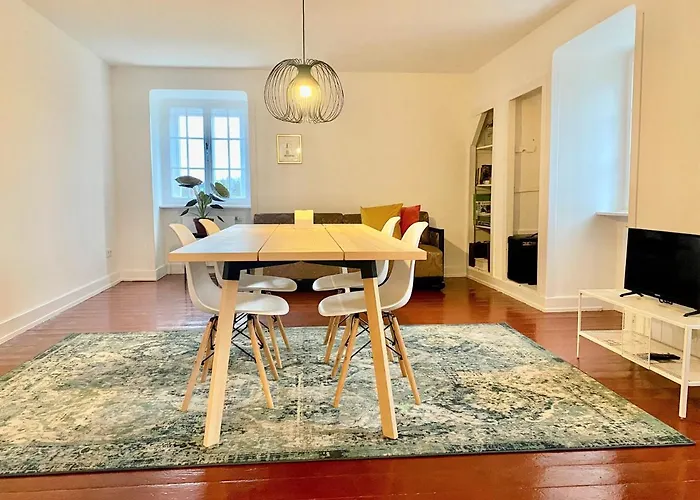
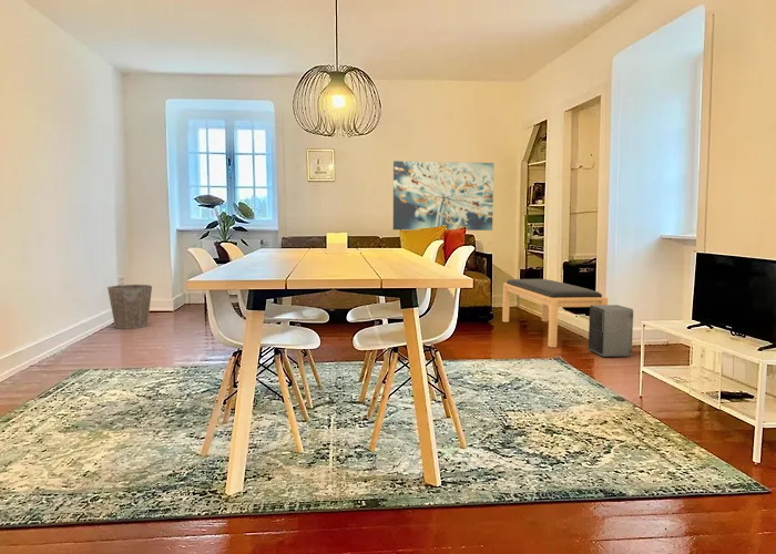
+ speaker [588,304,634,359]
+ wall art [392,160,494,232]
+ waste bin [106,284,153,330]
+ bench [501,278,609,348]
